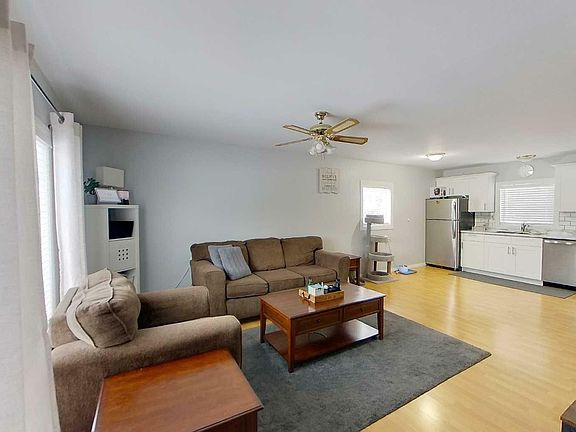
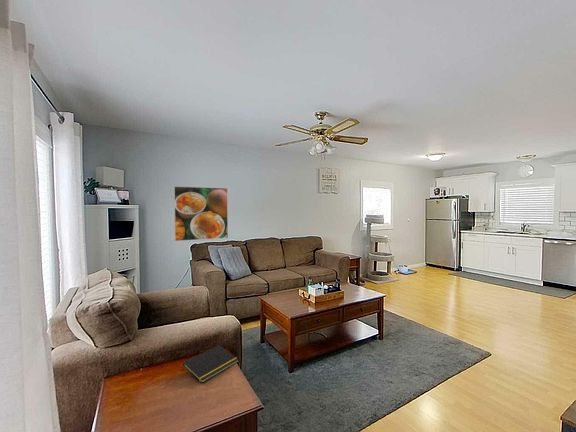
+ notepad [181,344,239,384]
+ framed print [173,185,229,242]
